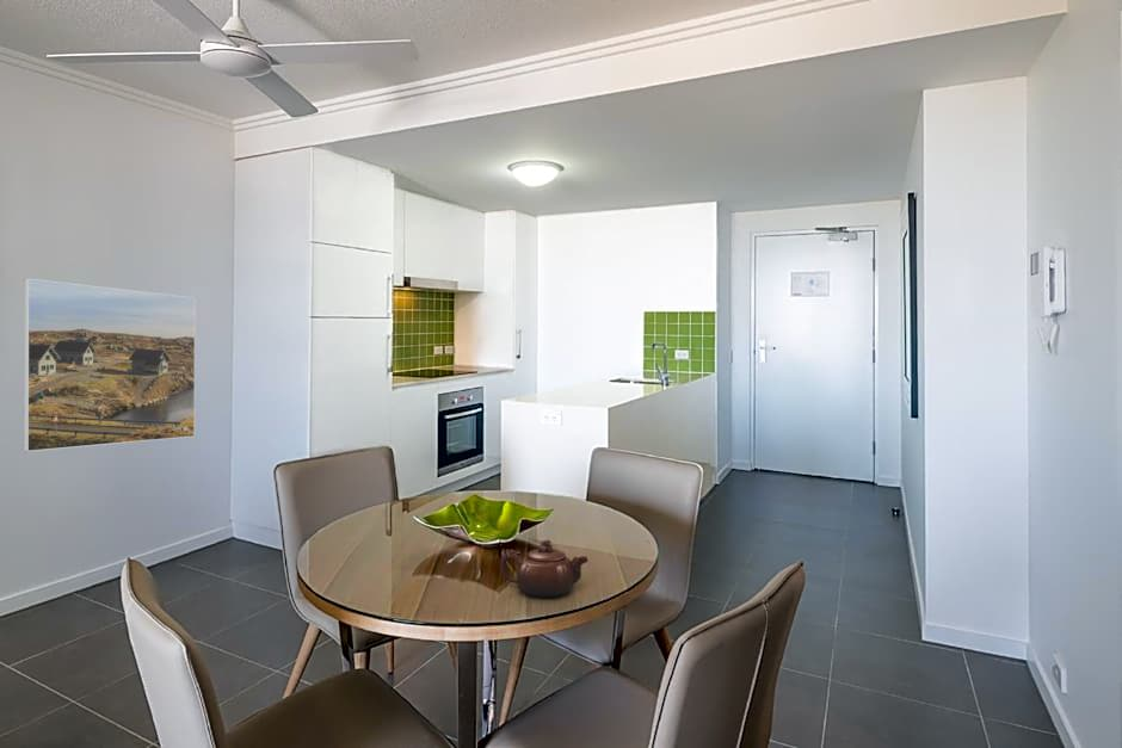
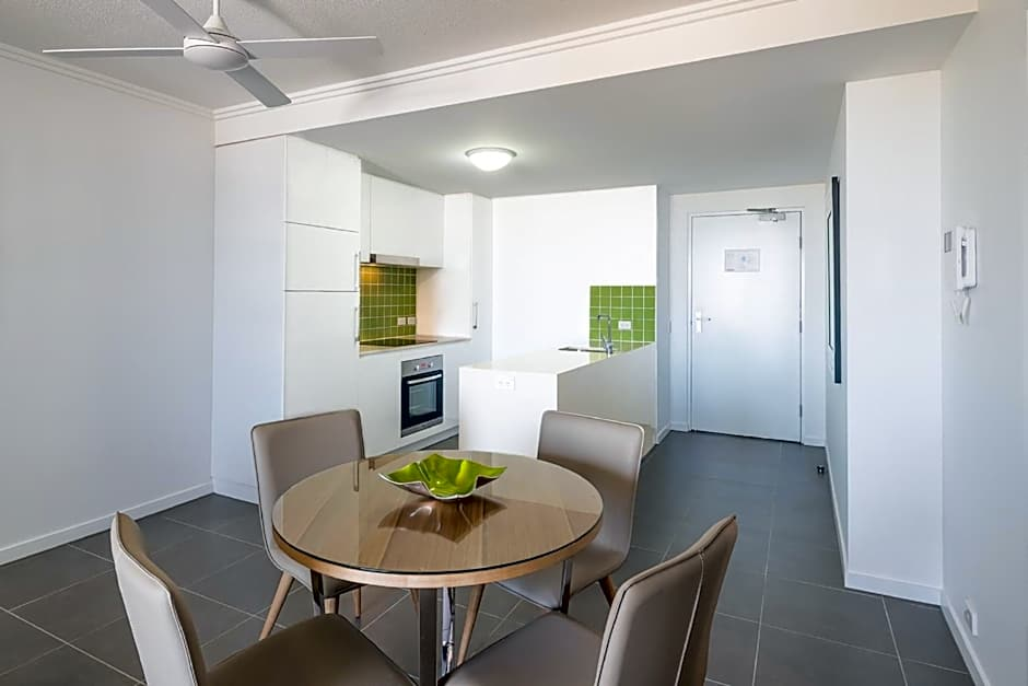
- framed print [23,277,197,453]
- teapot [499,539,588,599]
